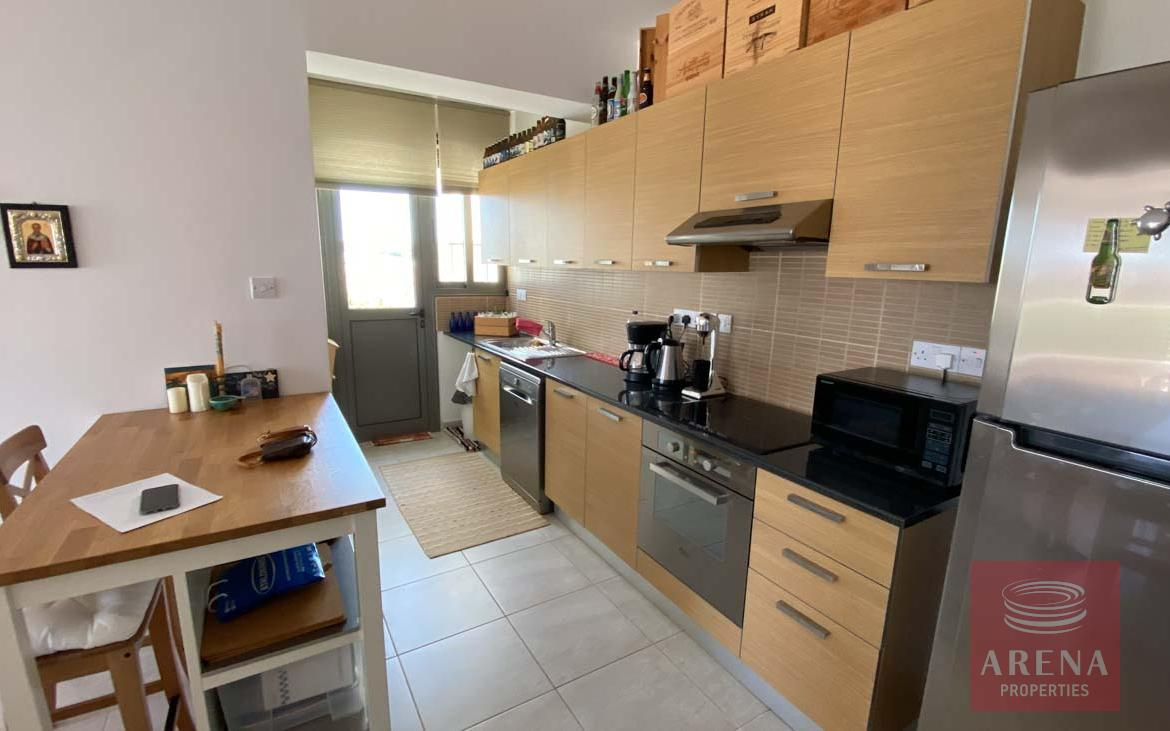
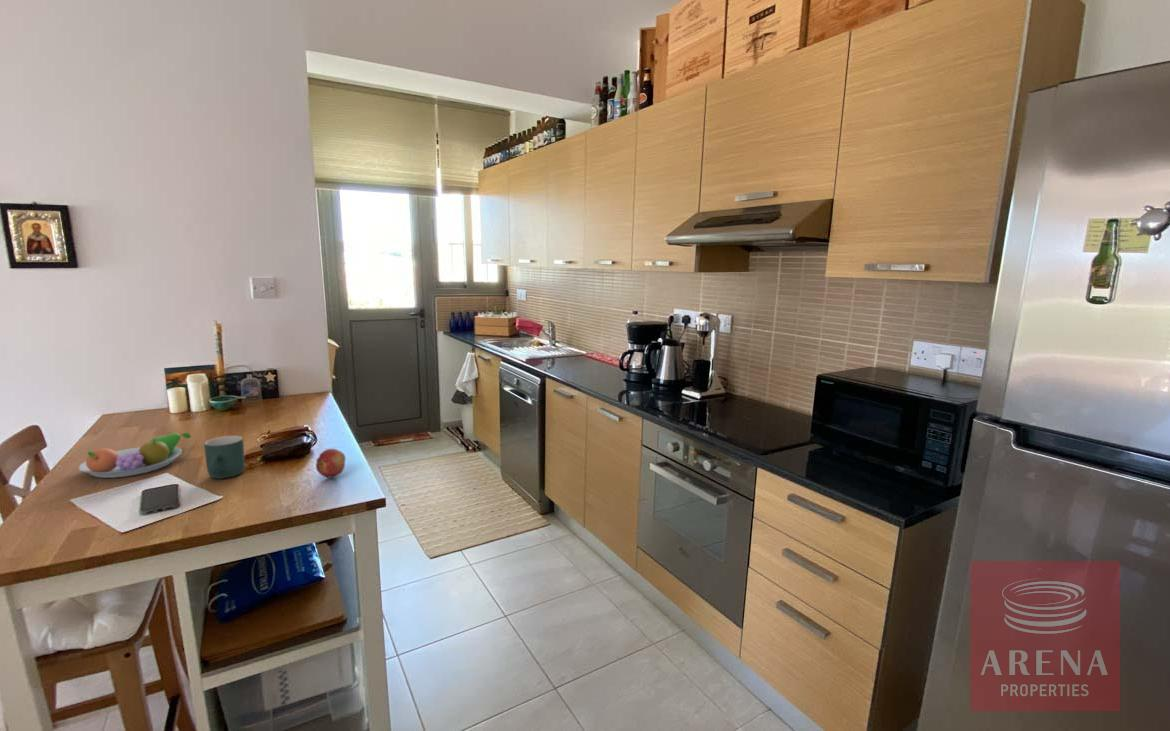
+ fruit bowl [78,432,192,479]
+ mug [203,435,246,480]
+ fruit [315,448,347,479]
